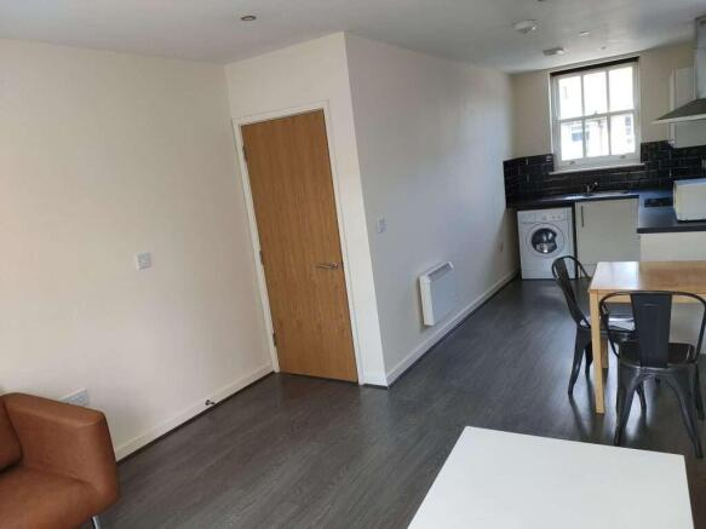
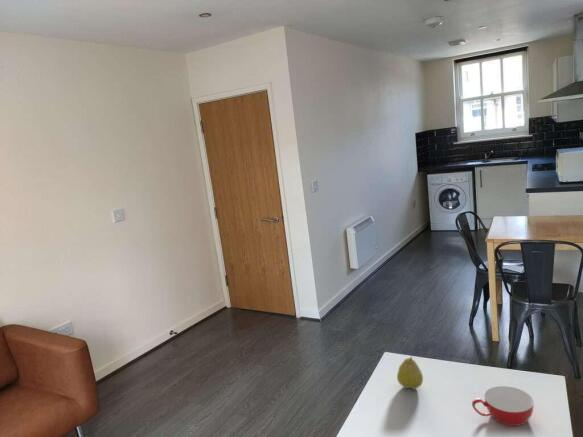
+ fruit [396,355,424,389]
+ bowl [471,385,535,427]
